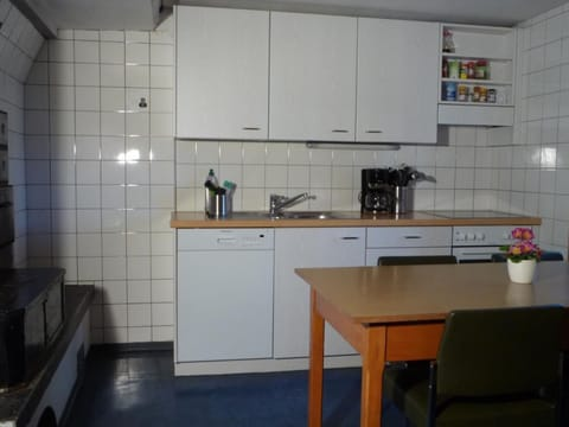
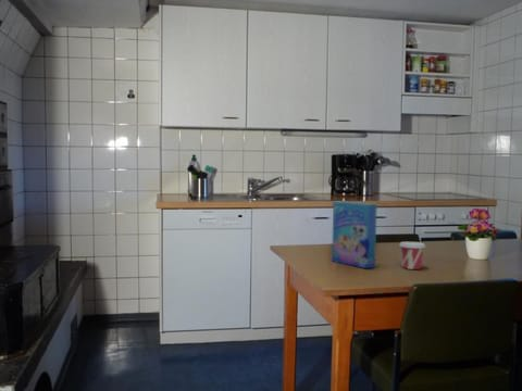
+ cereal box [331,201,378,269]
+ cup [398,241,426,270]
